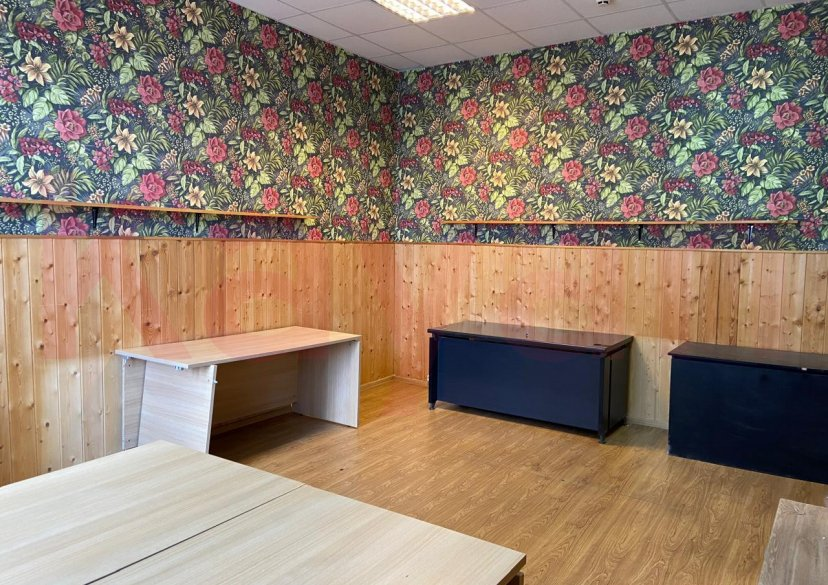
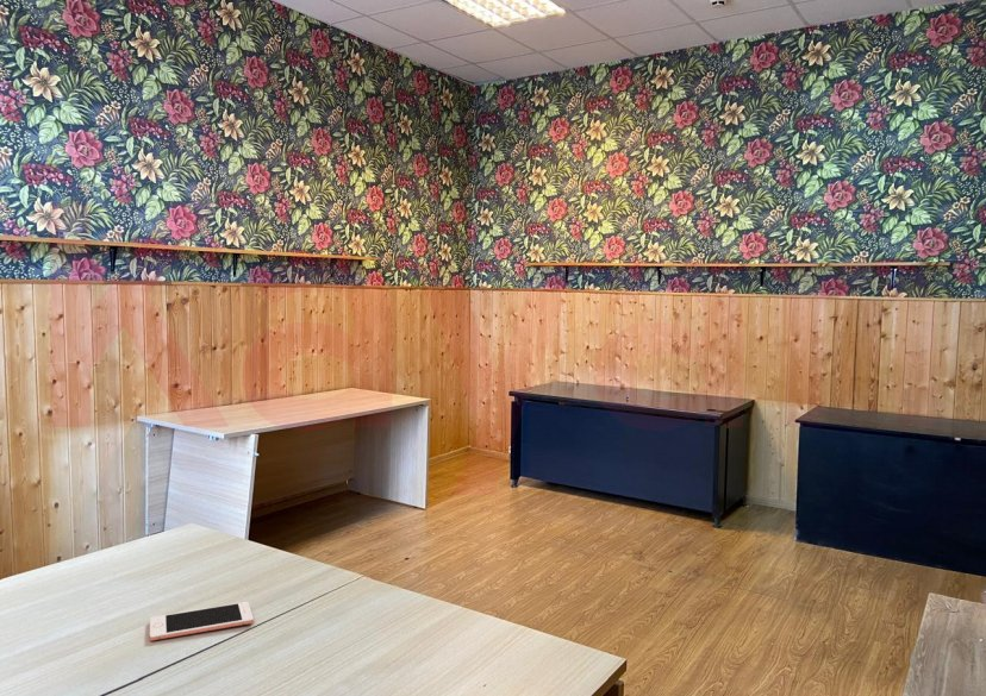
+ cell phone [149,601,255,642]
